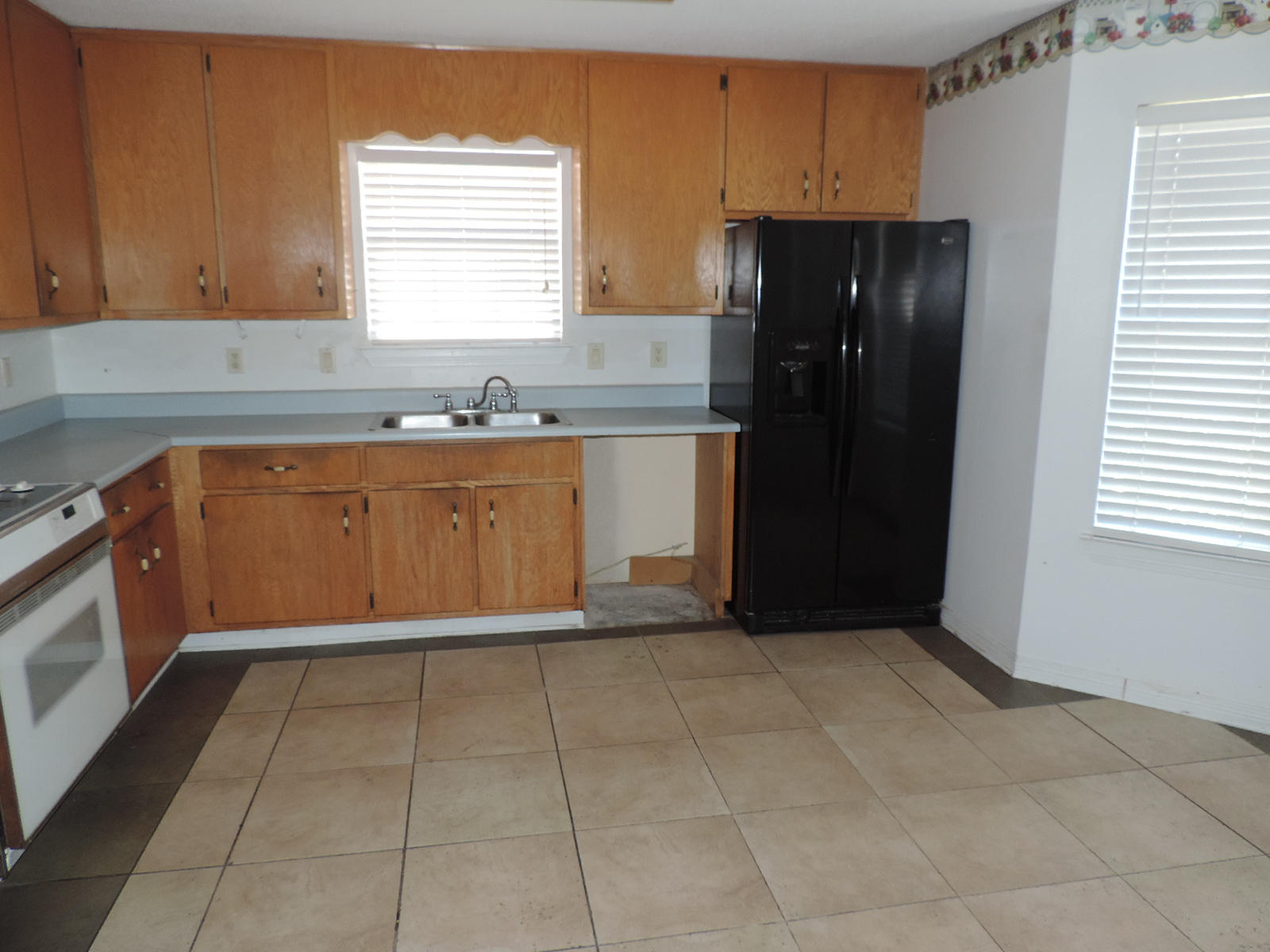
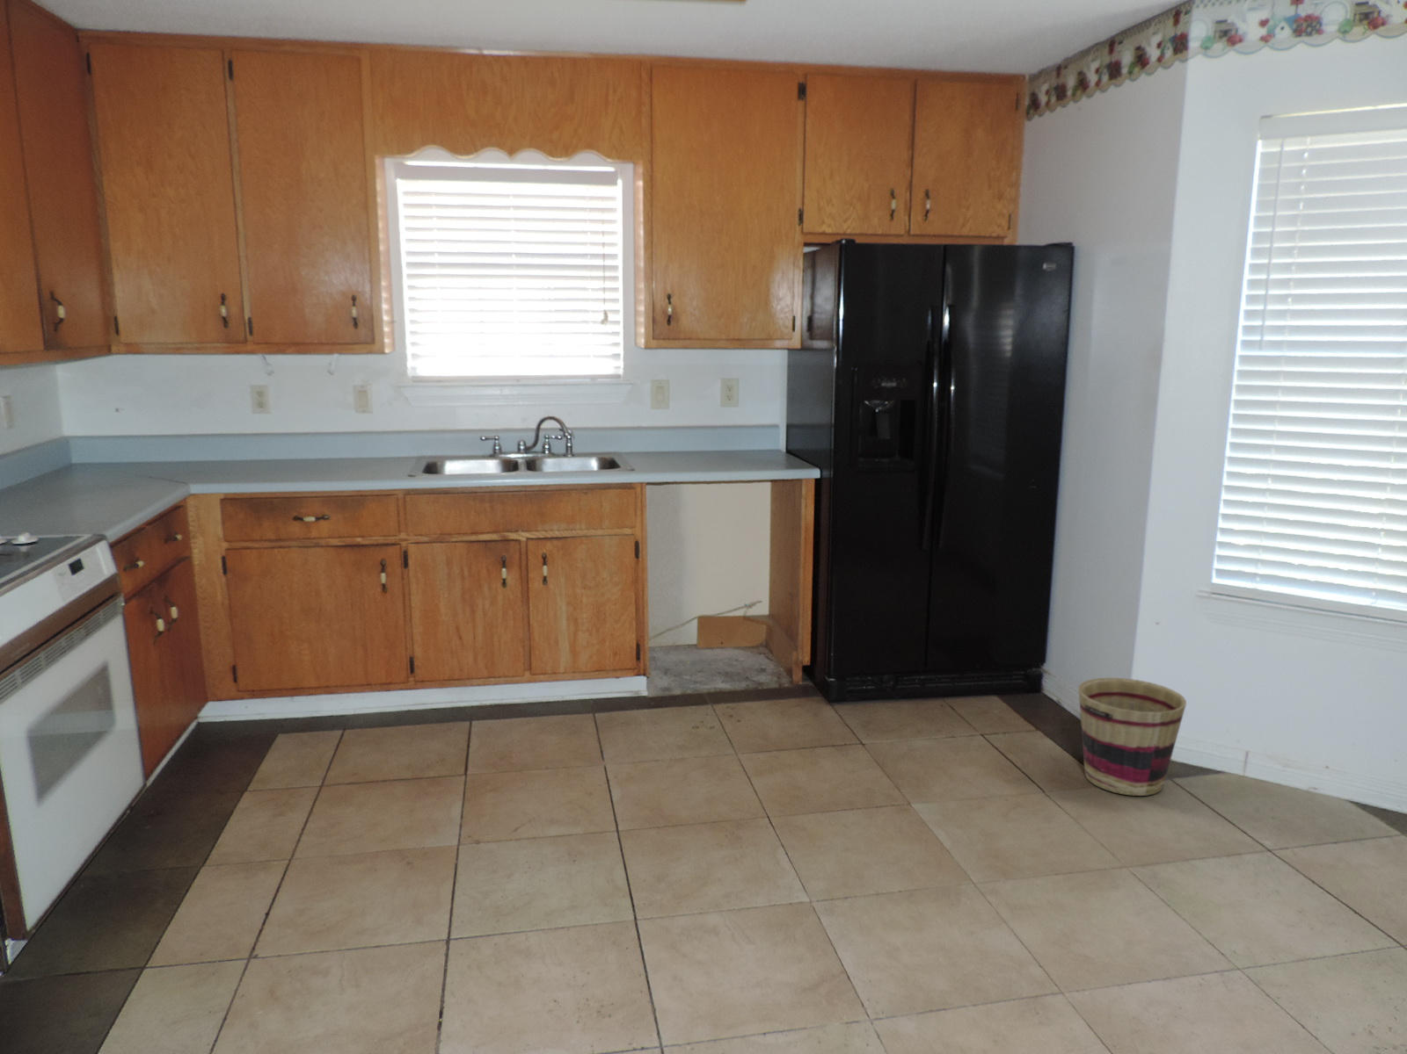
+ basket [1077,678,1188,797]
